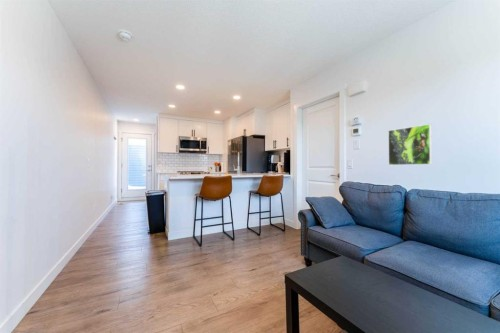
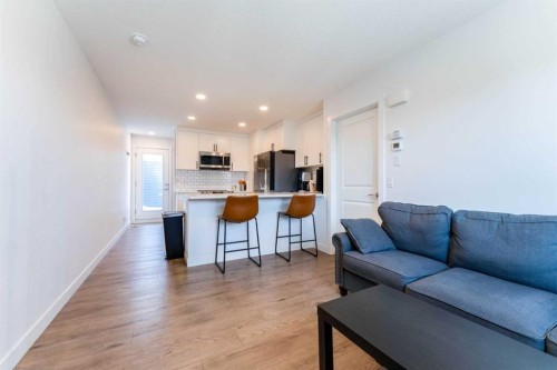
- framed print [387,123,433,166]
